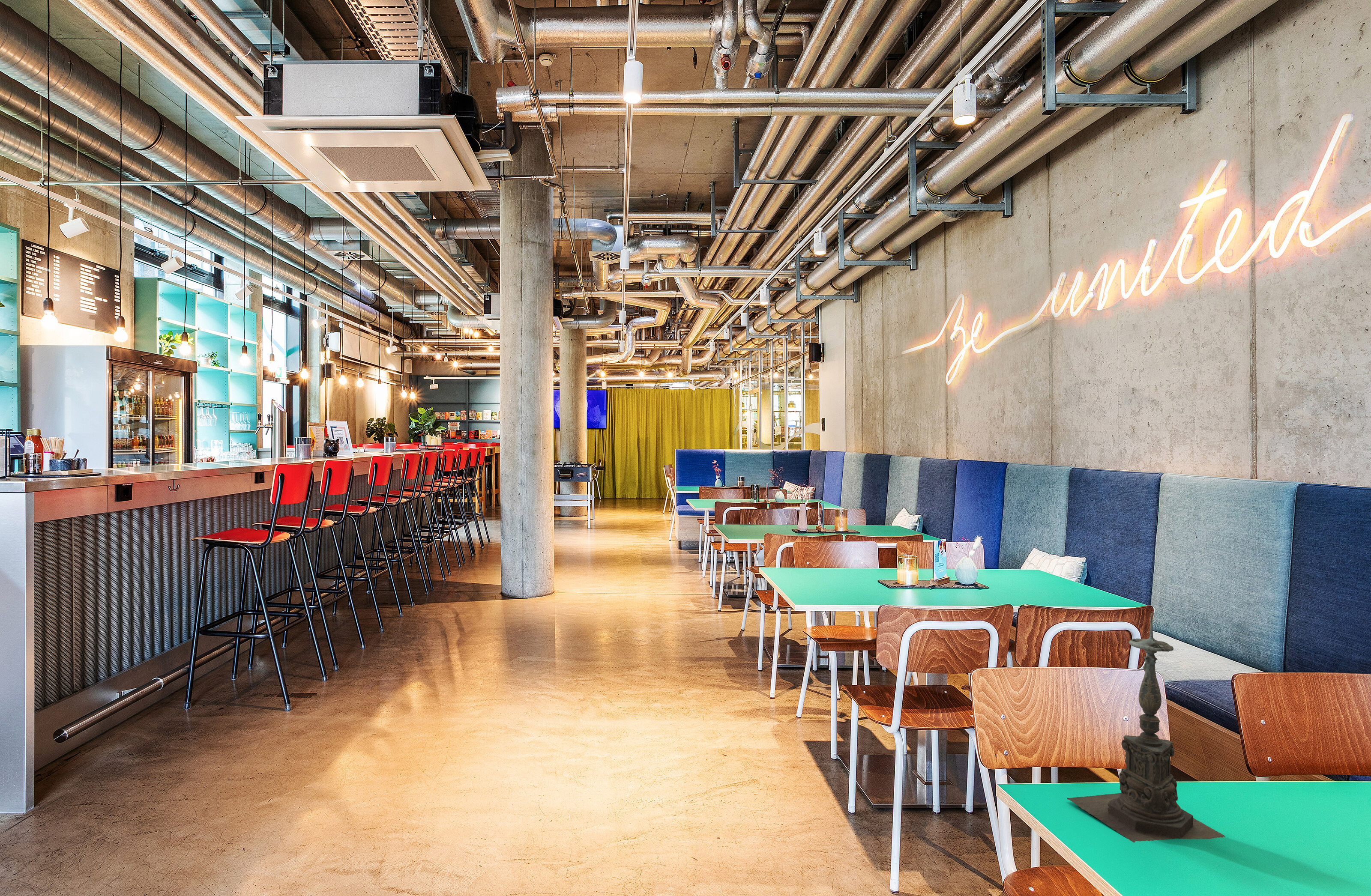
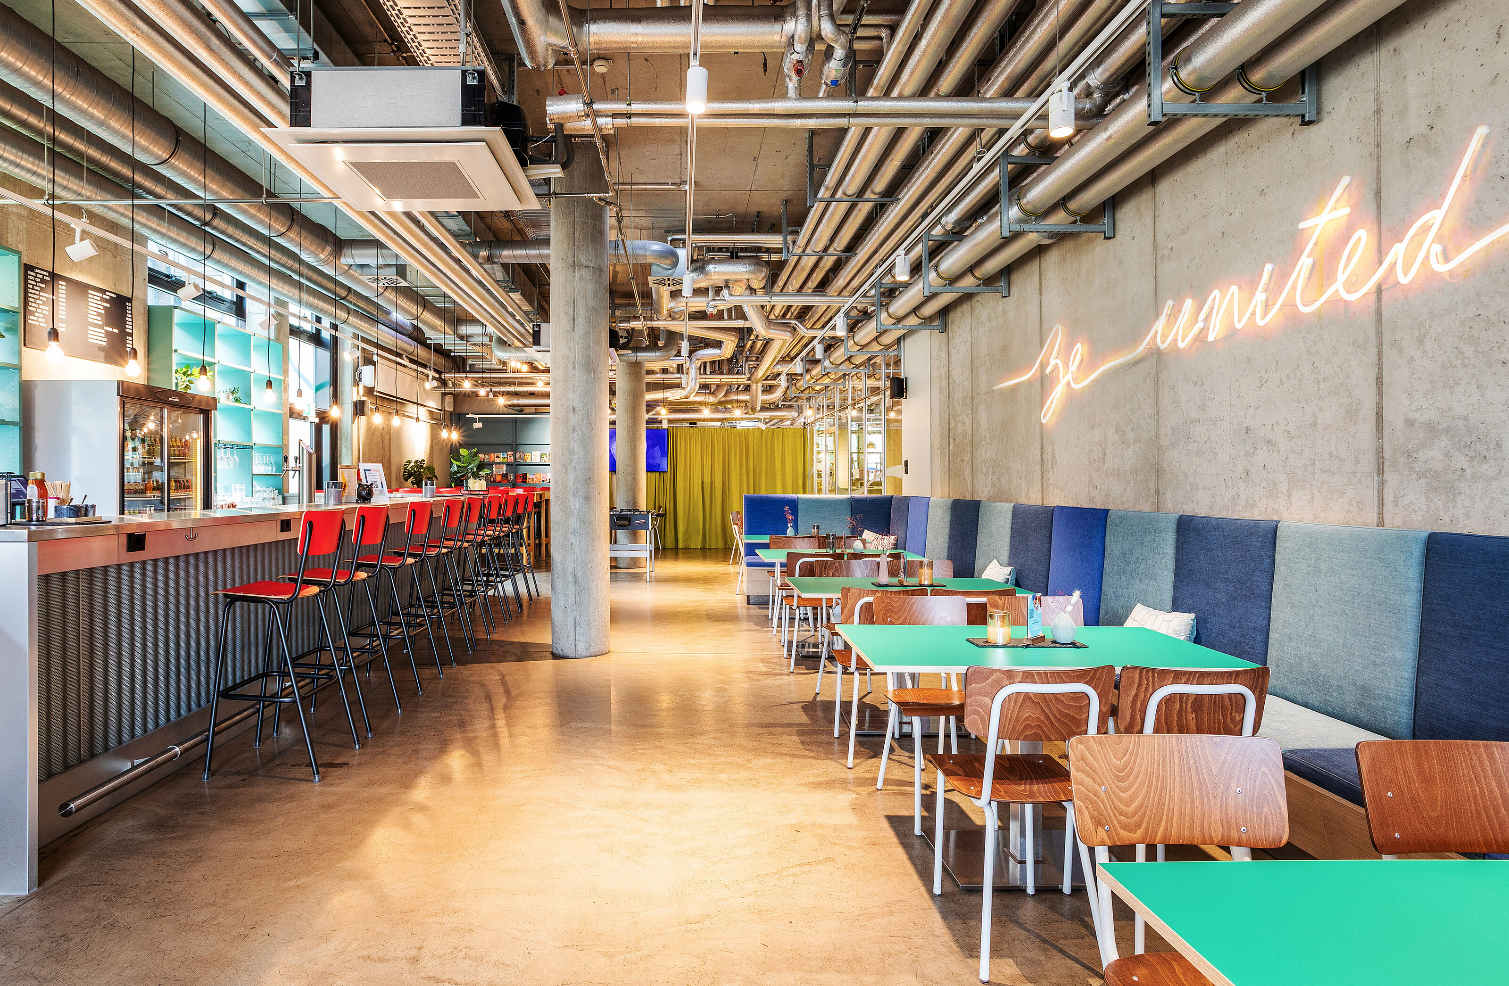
- candle holder [1067,612,1229,843]
